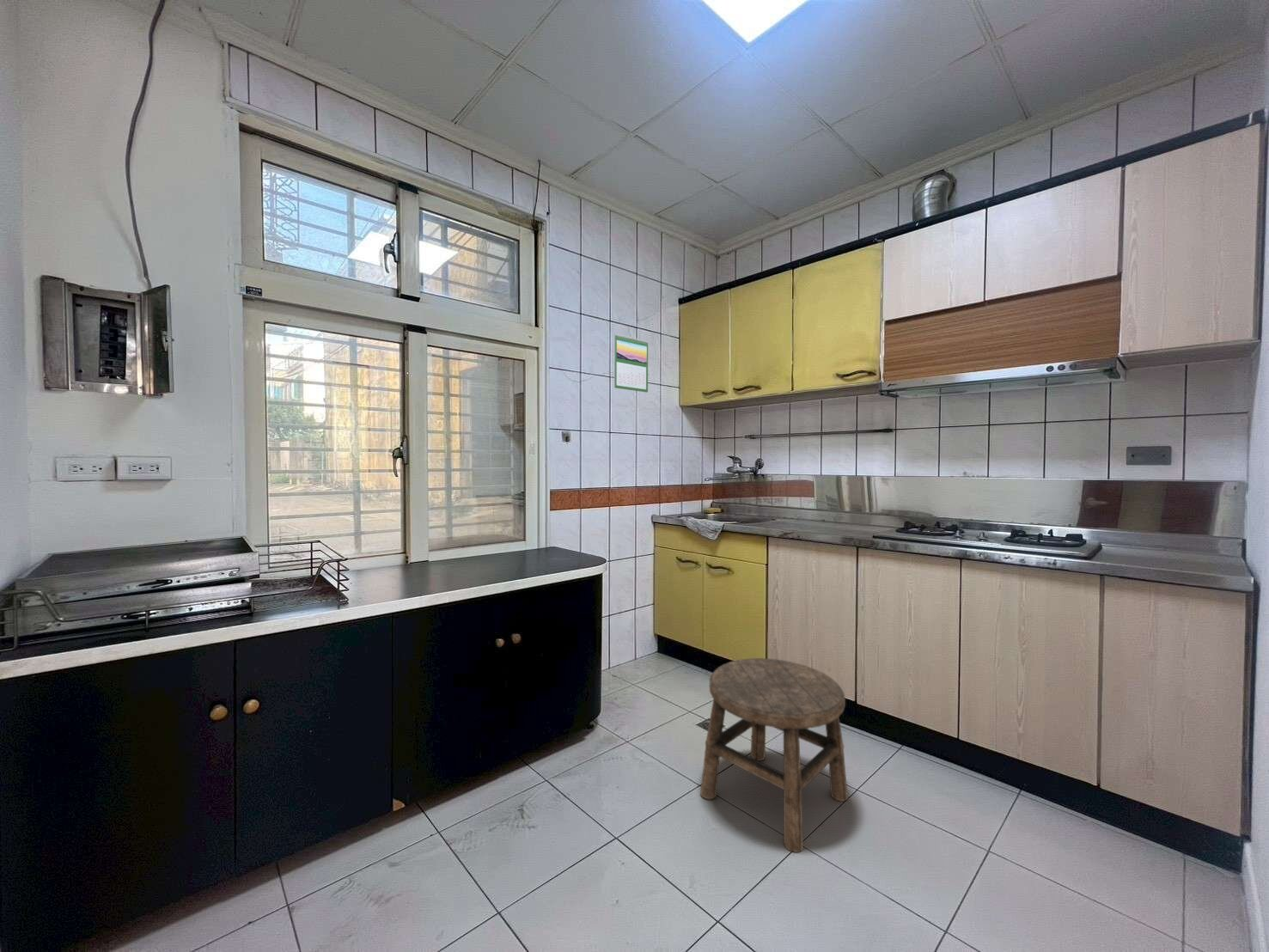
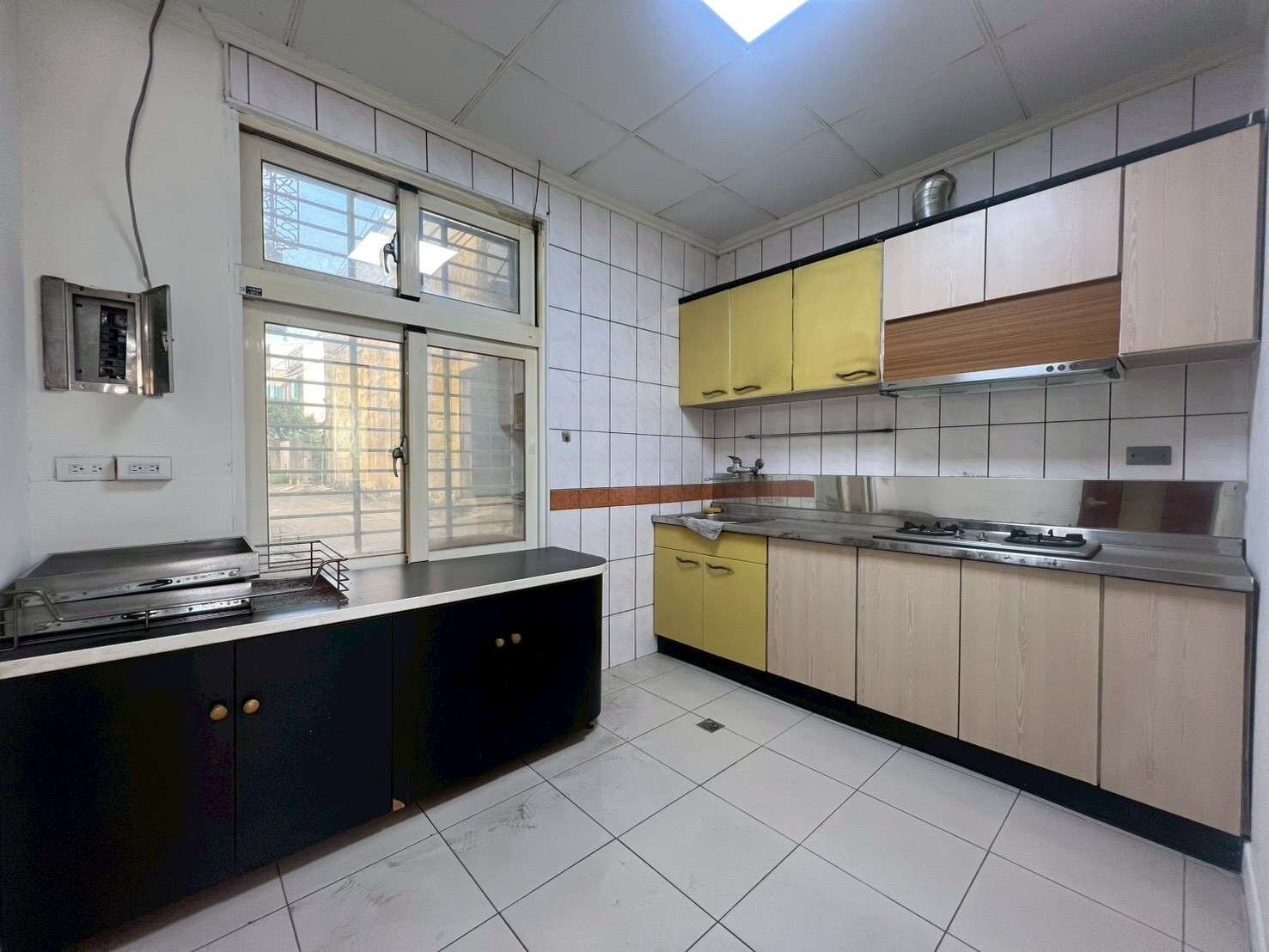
- calendar [613,333,649,394]
- stool [699,657,849,853]
